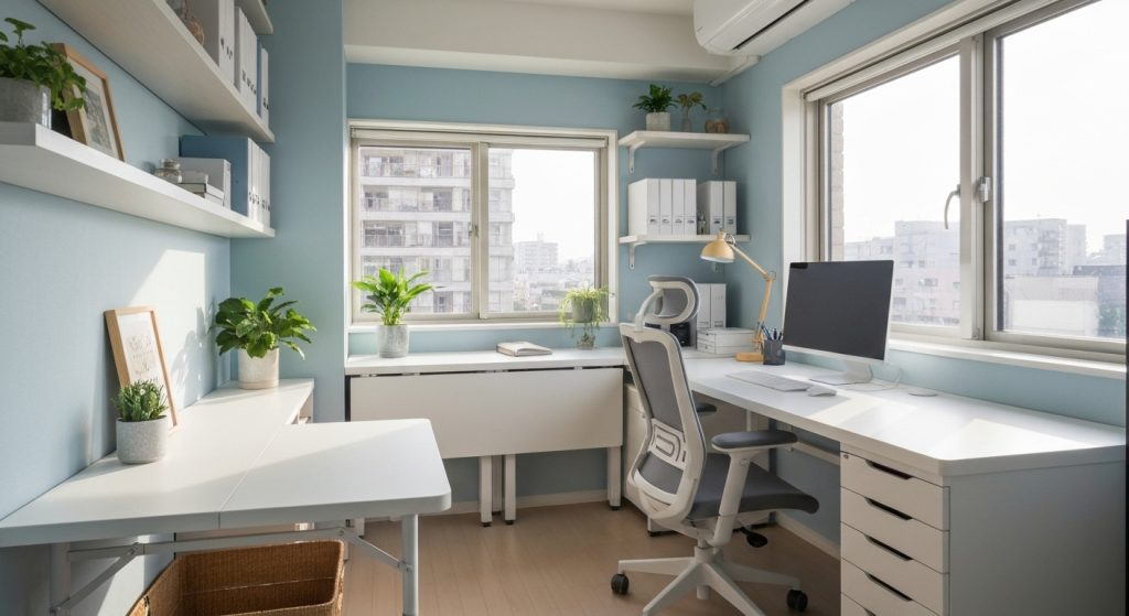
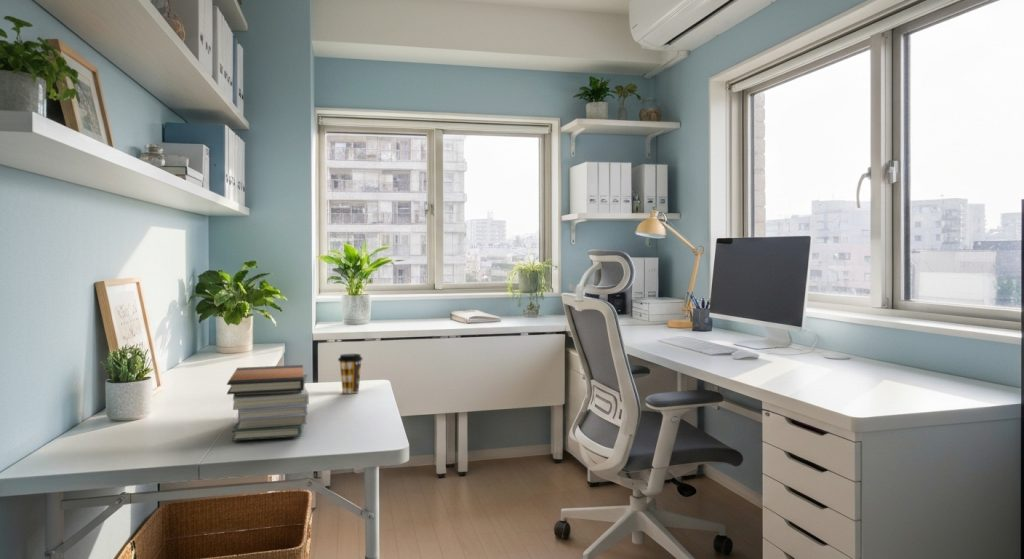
+ book stack [226,364,310,442]
+ coffee cup [337,353,364,394]
